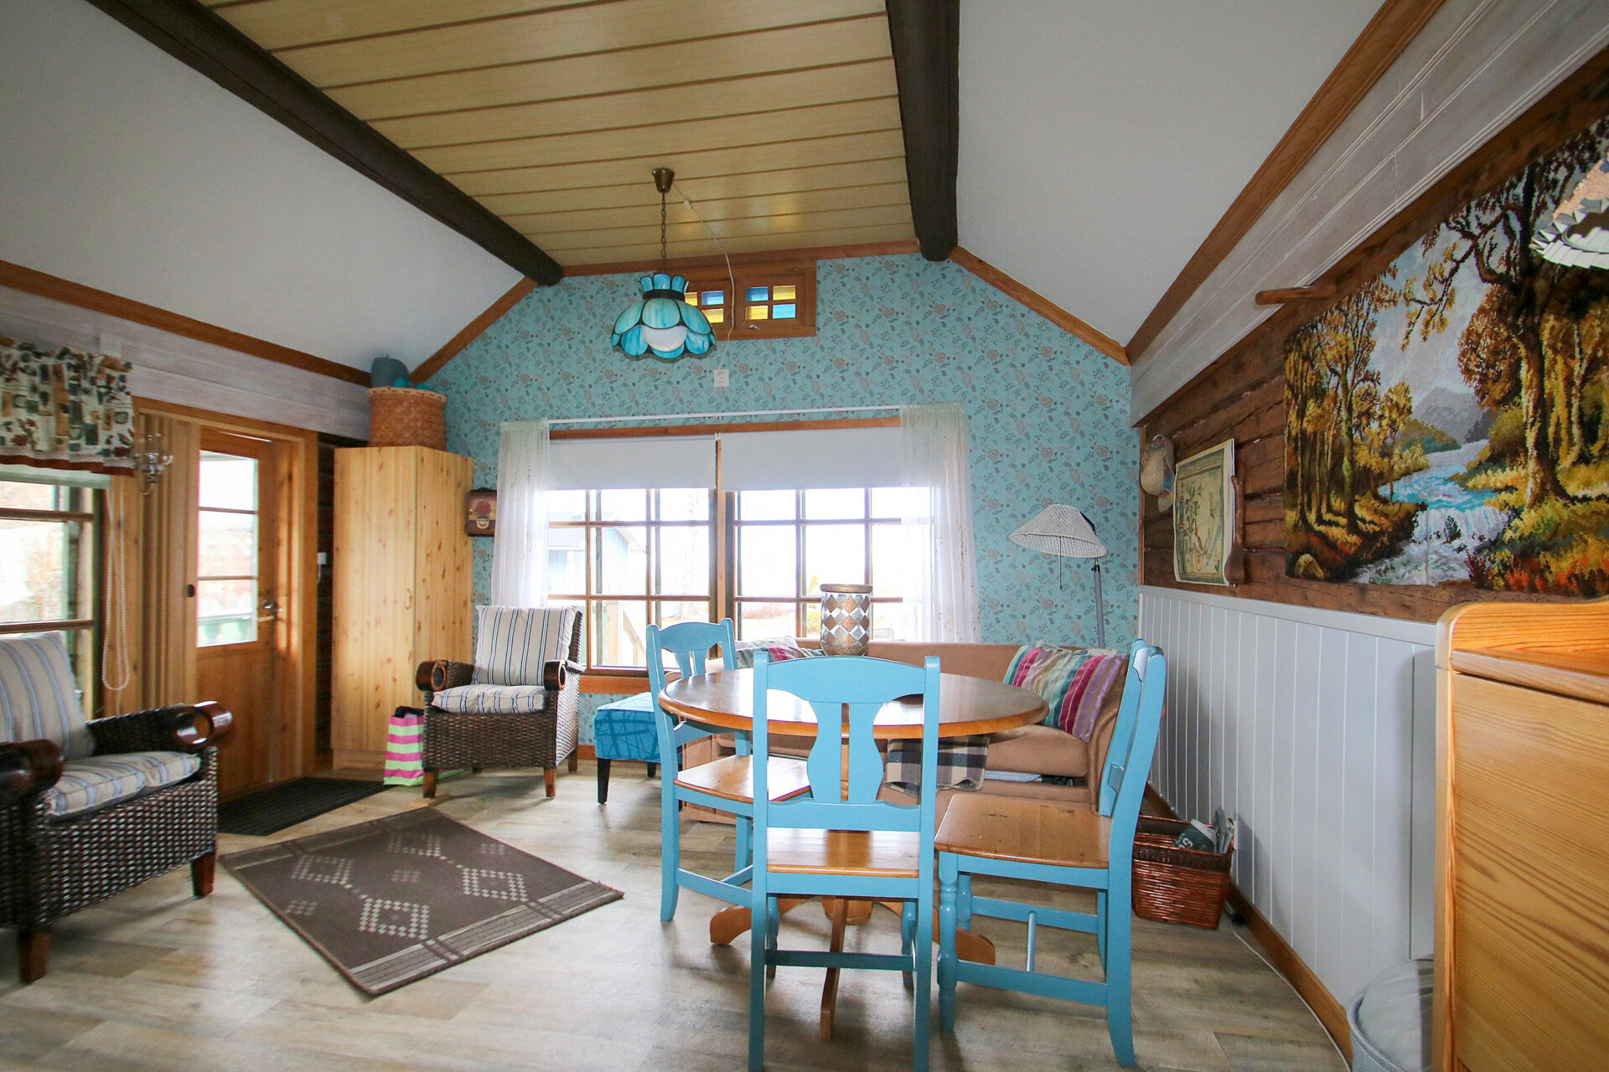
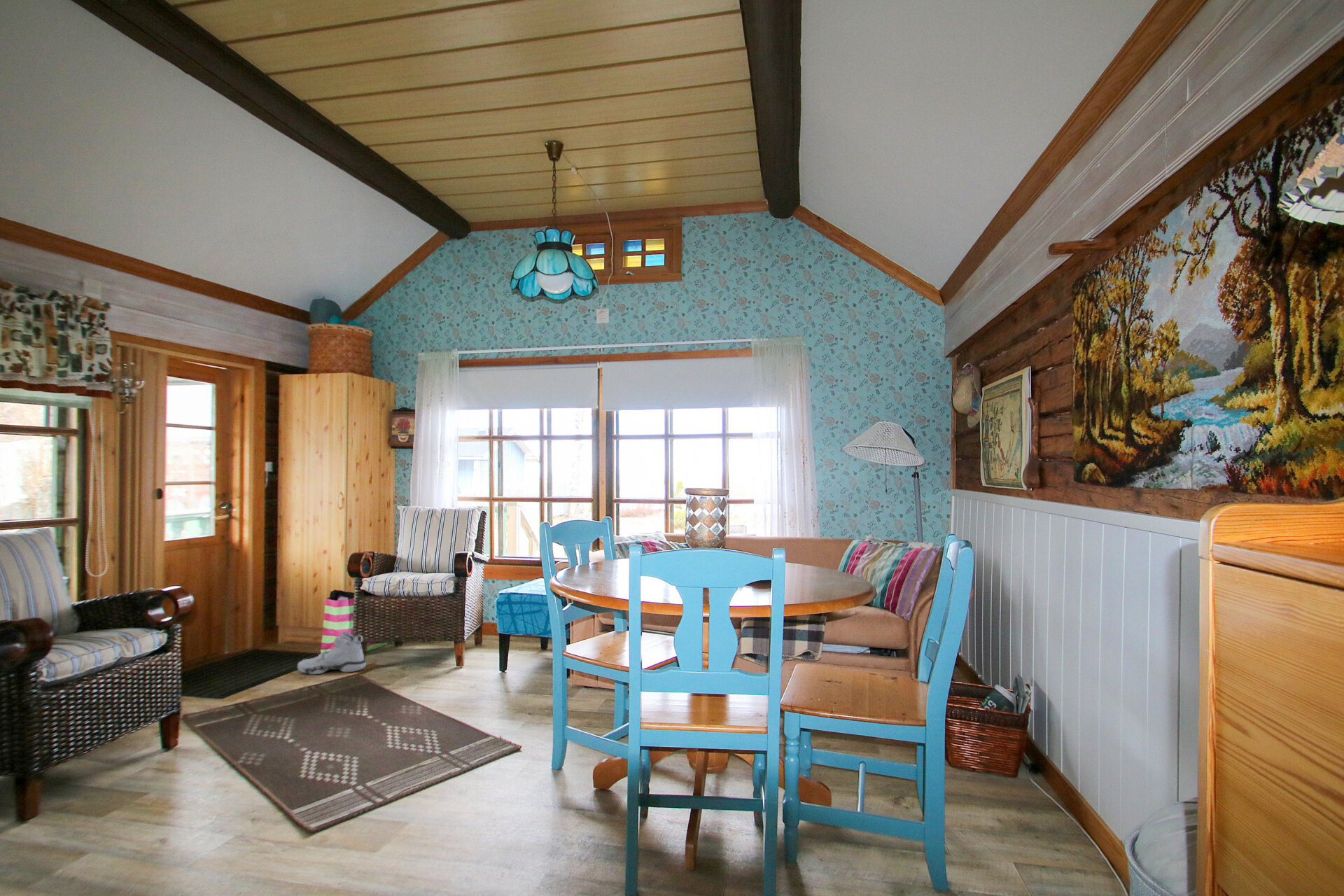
+ sneaker [297,631,367,675]
